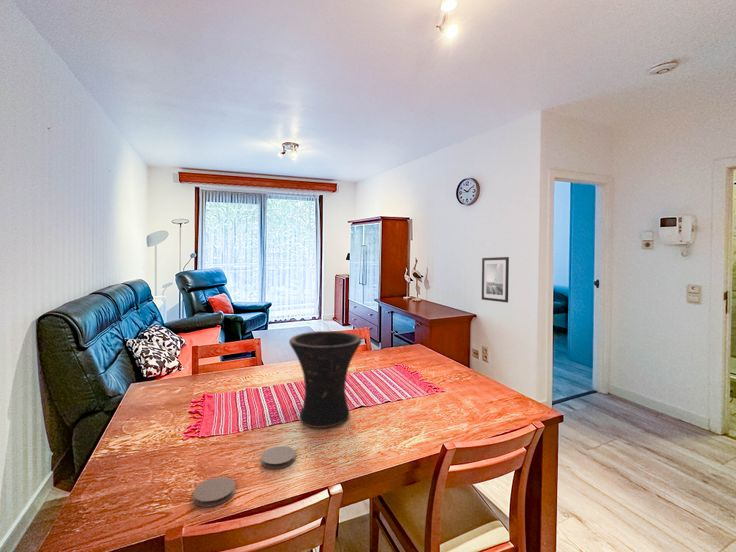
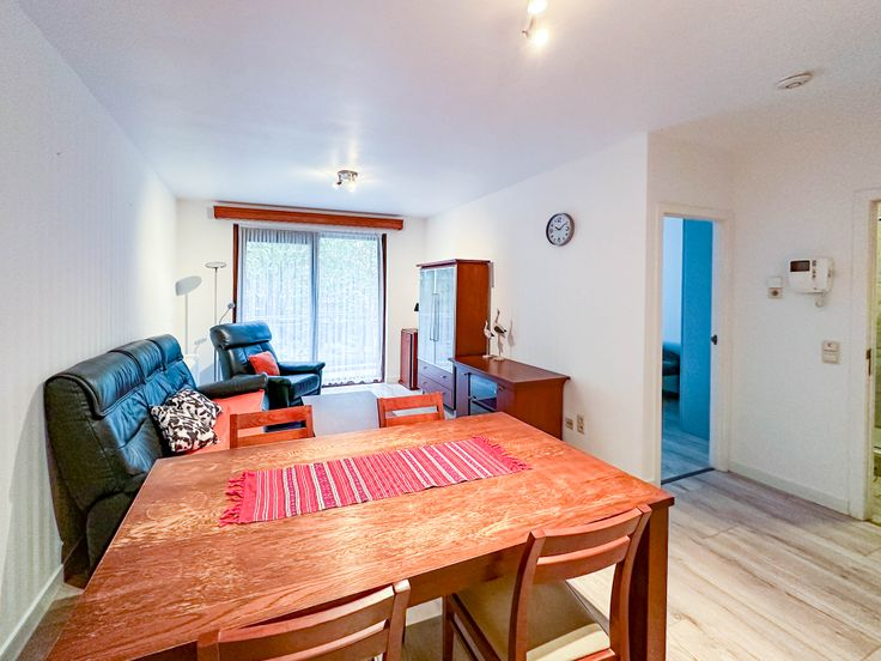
- coaster [192,476,236,508]
- coaster [260,445,296,470]
- wall art [481,256,510,304]
- vase [288,330,363,429]
